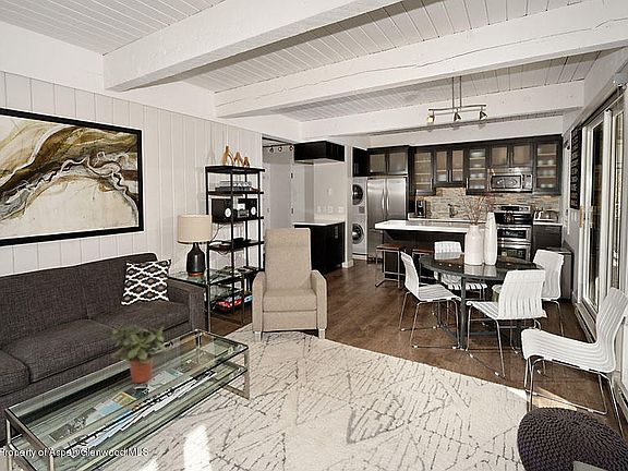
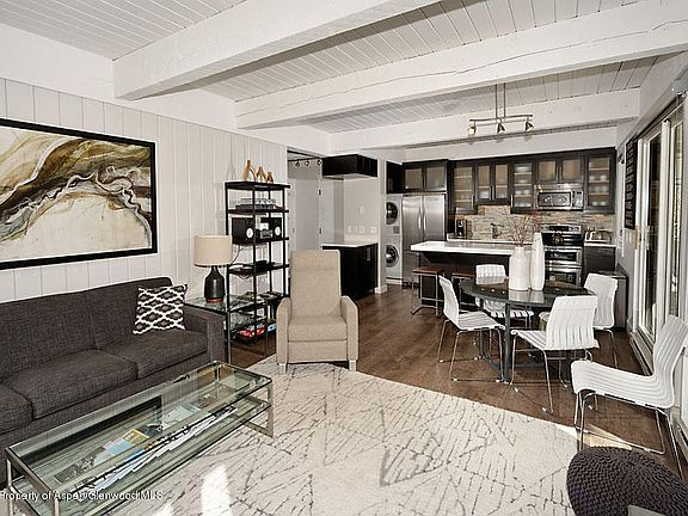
- potted plant [110,324,170,384]
